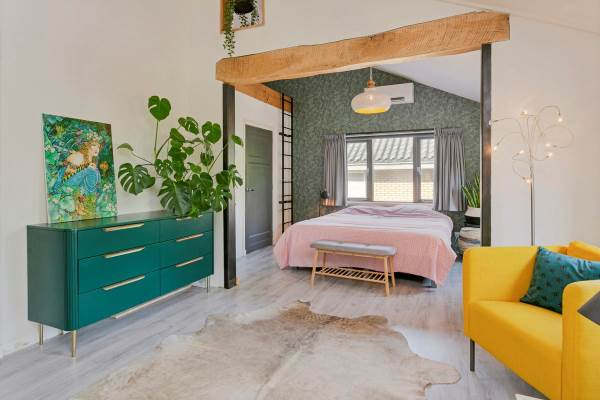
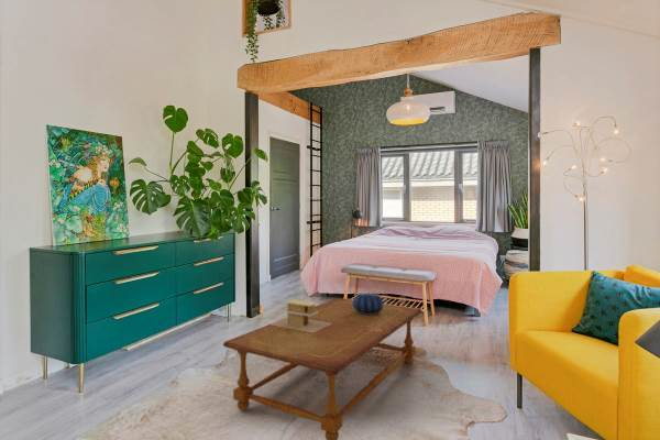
+ decorative bowl [352,293,384,315]
+ coffee table [222,297,424,440]
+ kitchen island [272,299,331,332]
